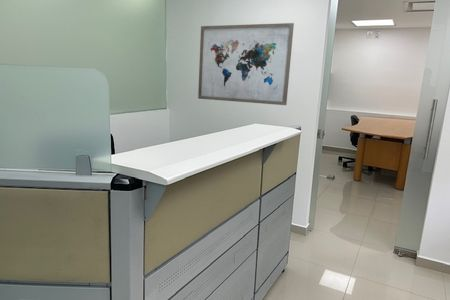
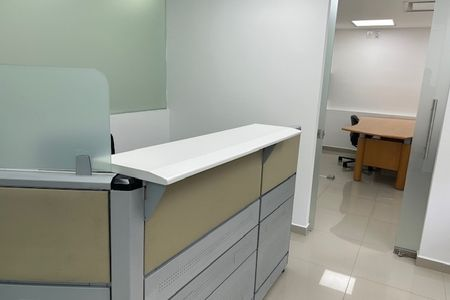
- wall art [197,22,295,106]
